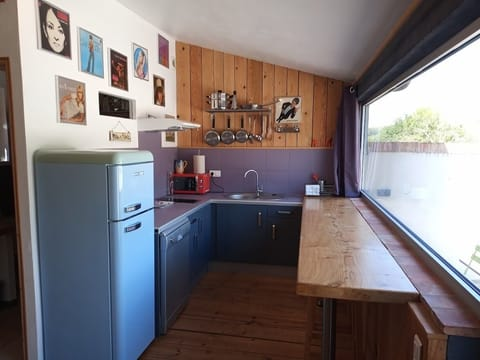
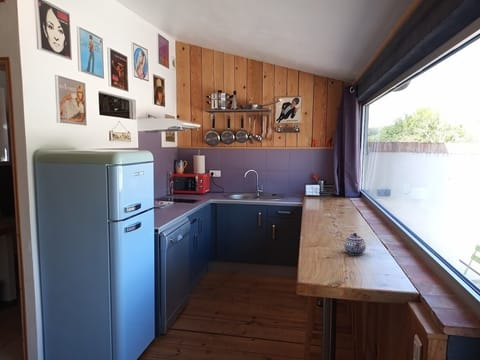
+ teapot [343,232,367,256]
